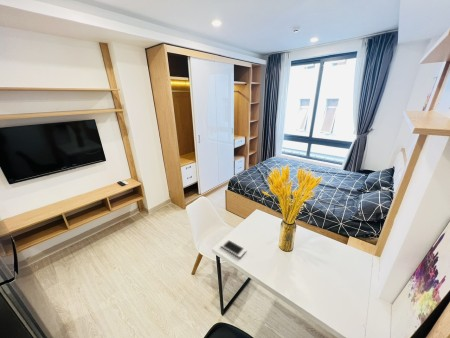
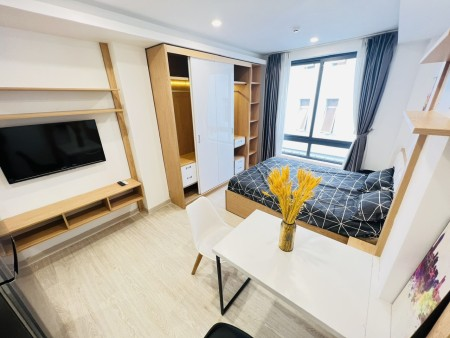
- cell phone [220,238,247,258]
